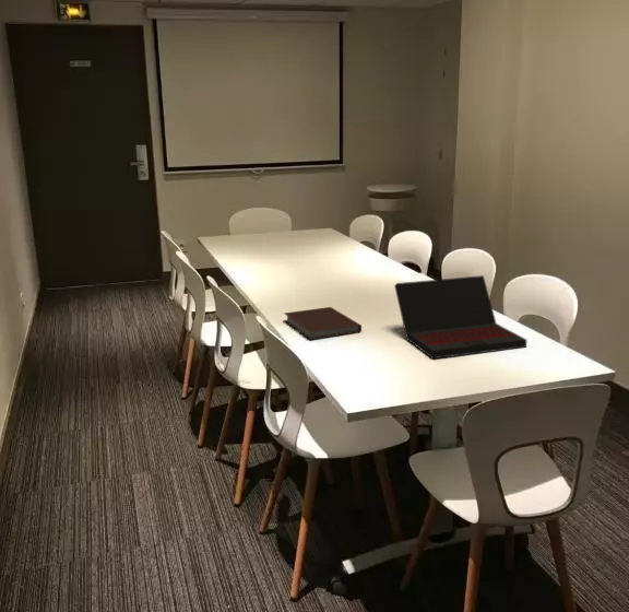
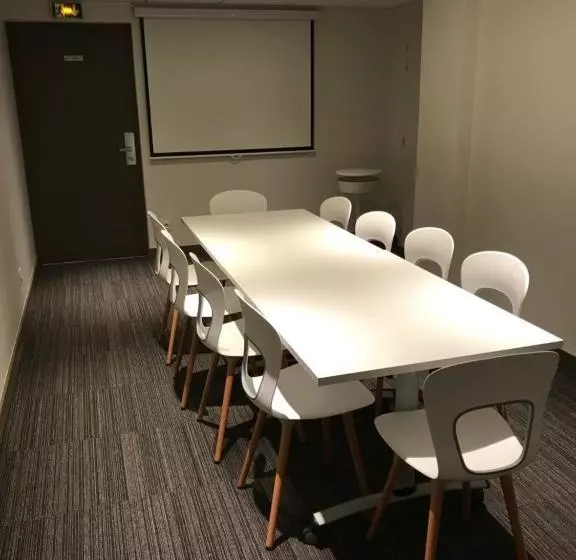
- laptop [393,274,529,360]
- notebook [283,306,363,341]
